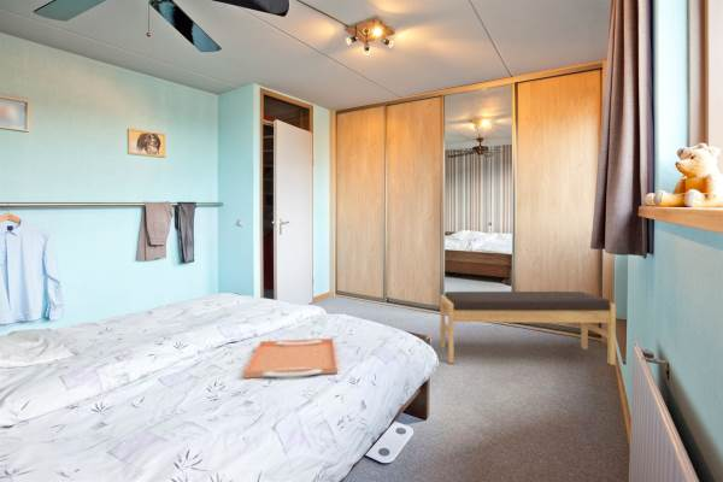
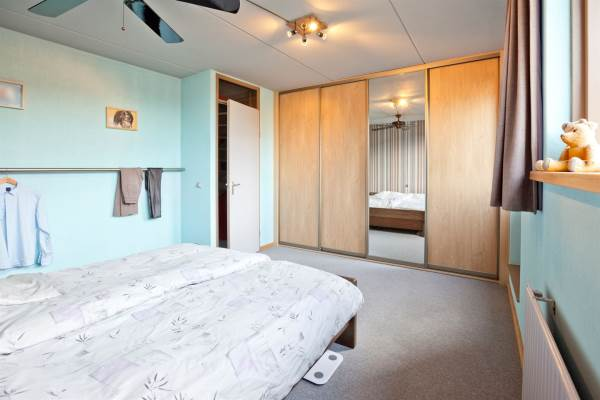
- serving tray [243,337,339,380]
- bench [440,290,617,366]
